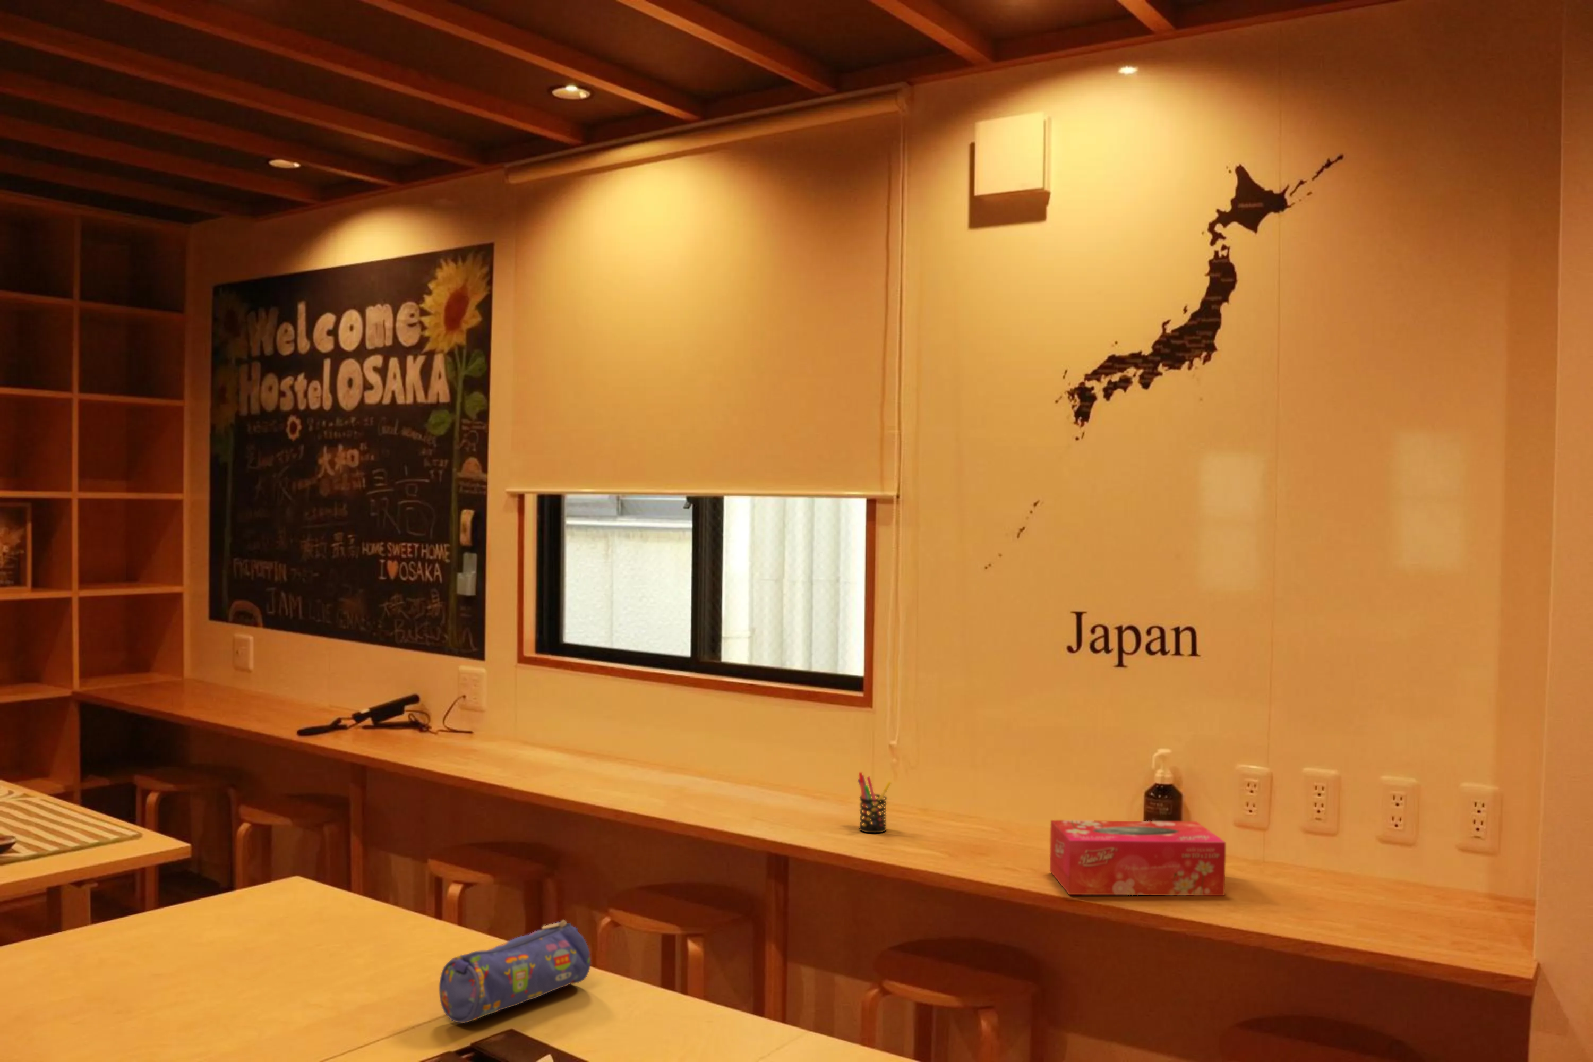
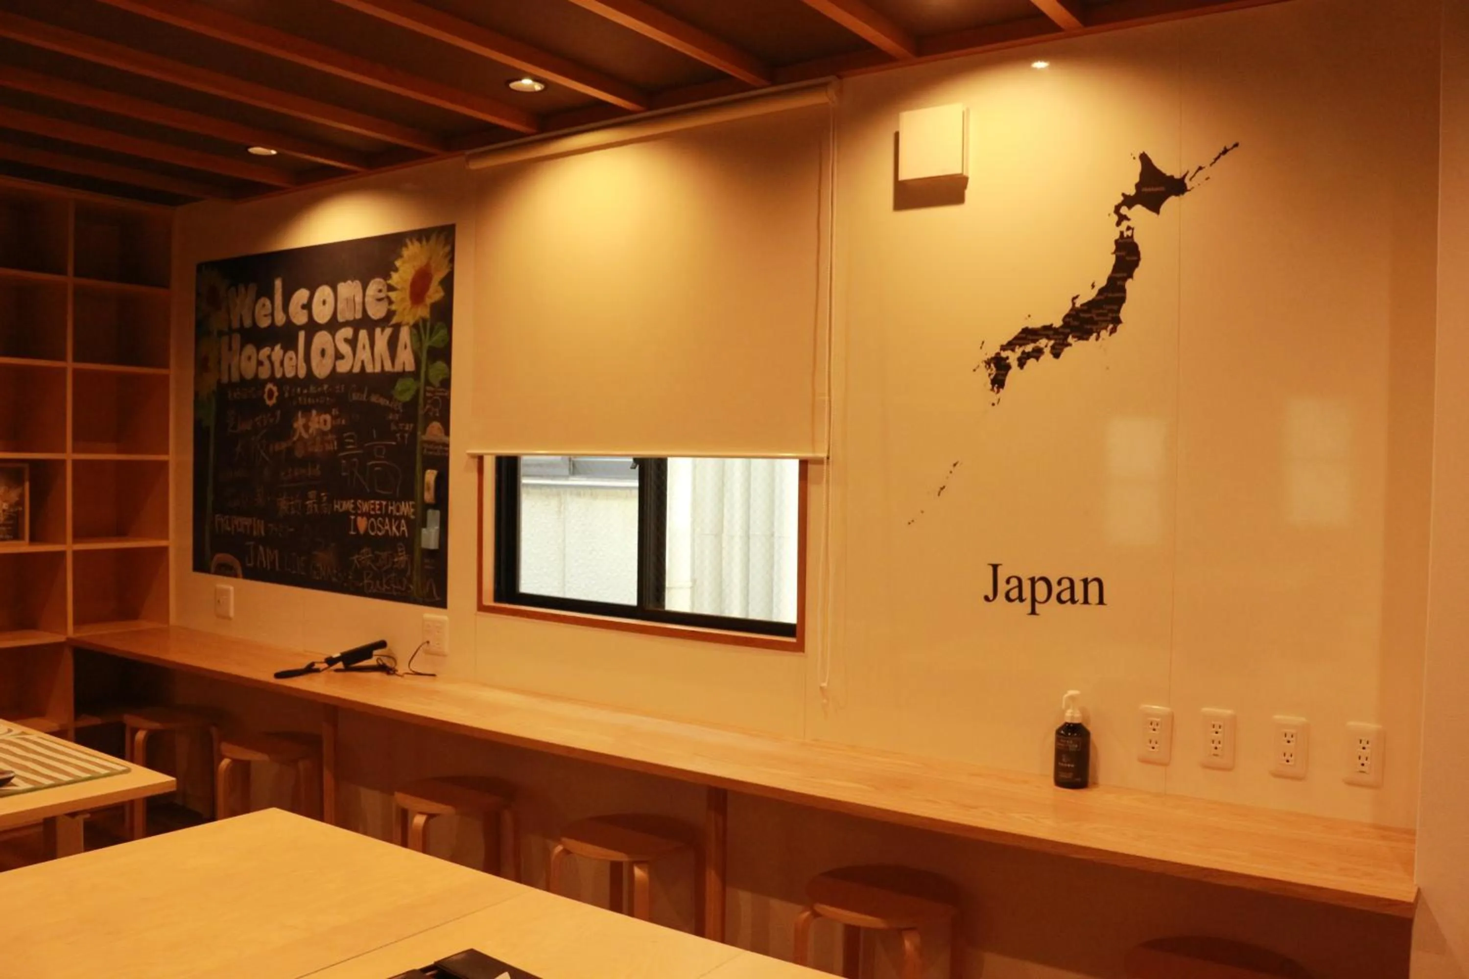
- pen holder [857,772,893,833]
- pencil case [439,919,591,1023]
- tissue box [1049,820,1226,896]
